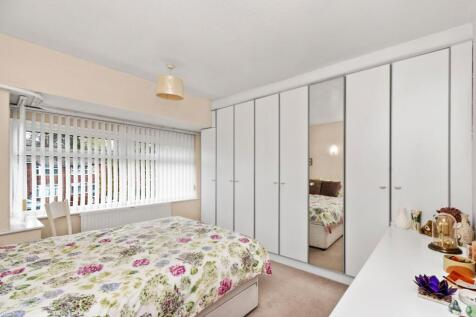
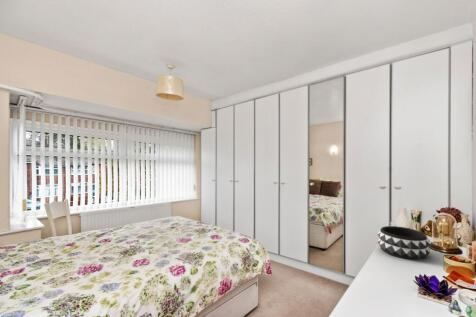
+ decorative bowl [376,225,431,261]
